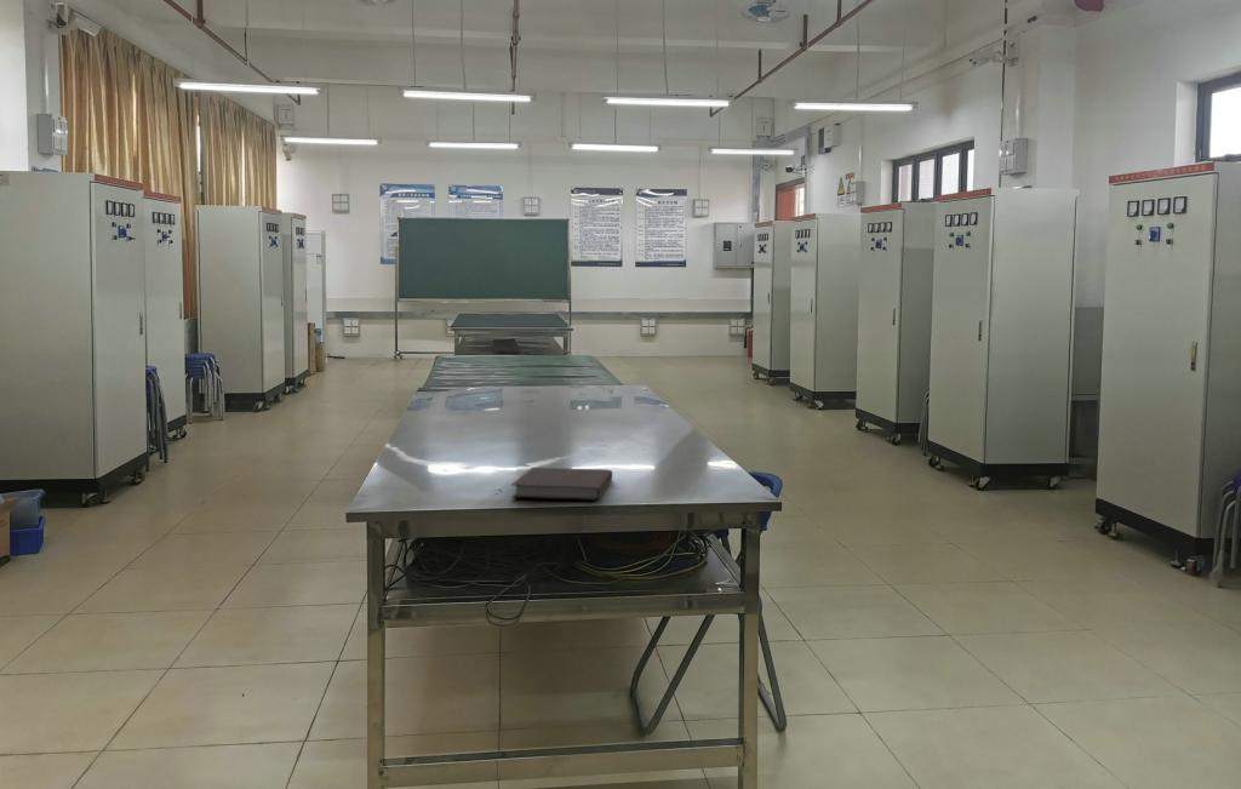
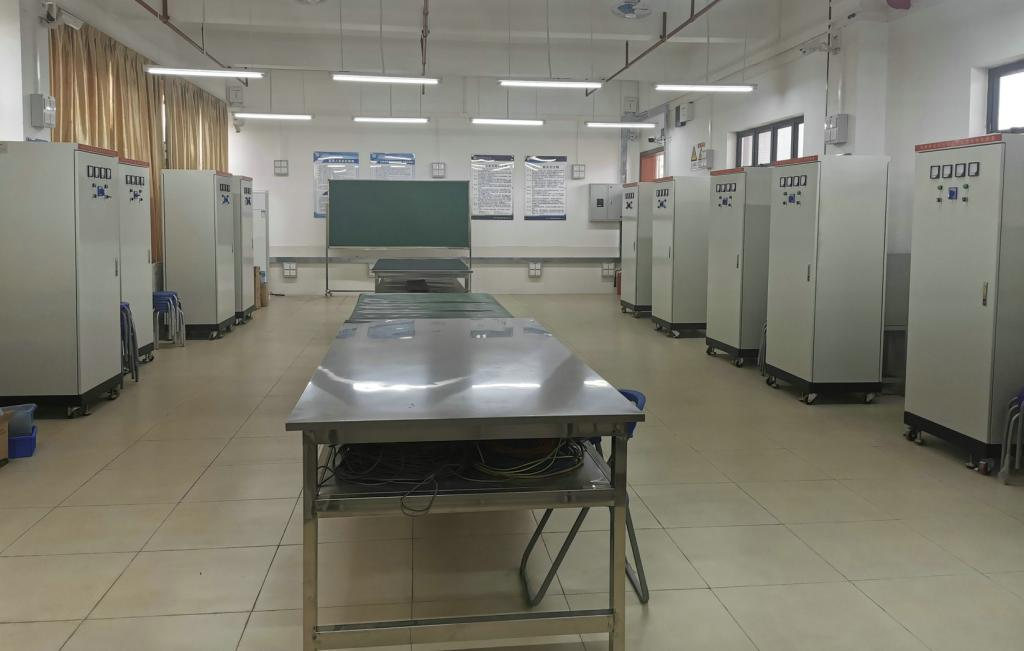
- notebook [510,467,613,502]
